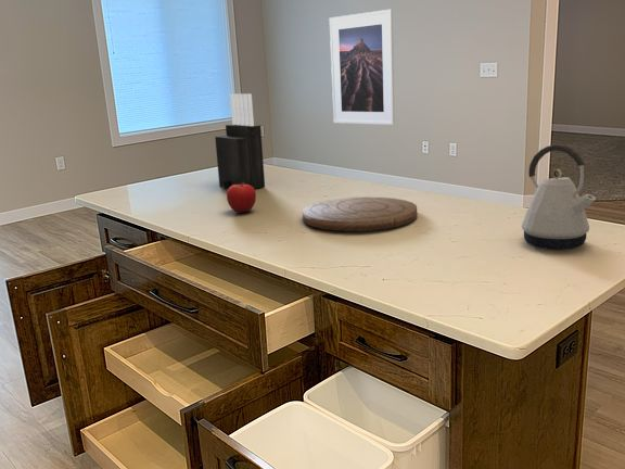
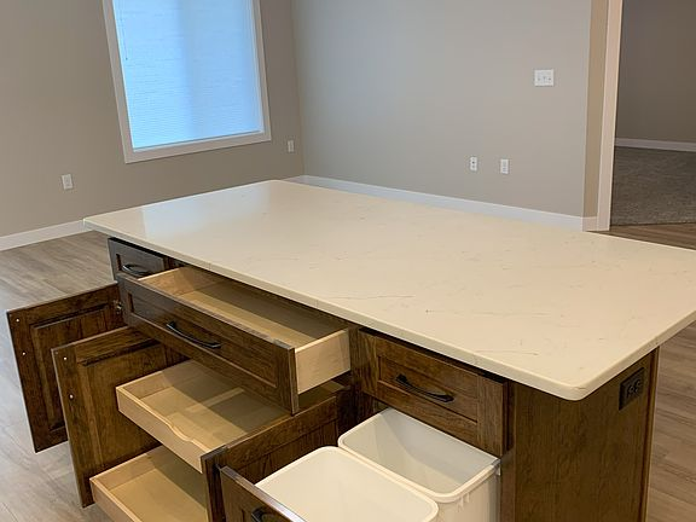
- fruit [226,182,257,214]
- knife block [214,92,266,190]
- cutting board [302,195,418,232]
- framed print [329,9,396,126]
- kettle [521,143,597,251]
